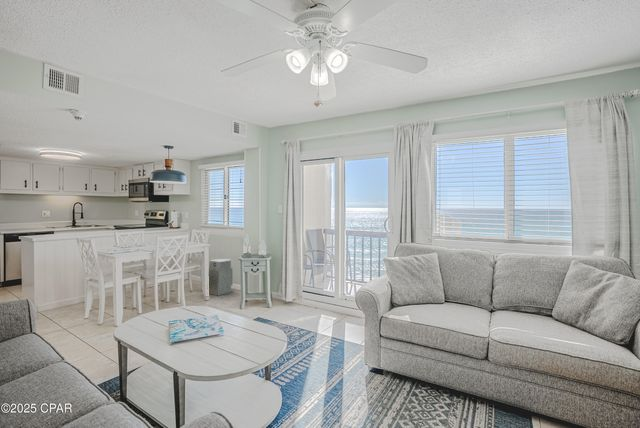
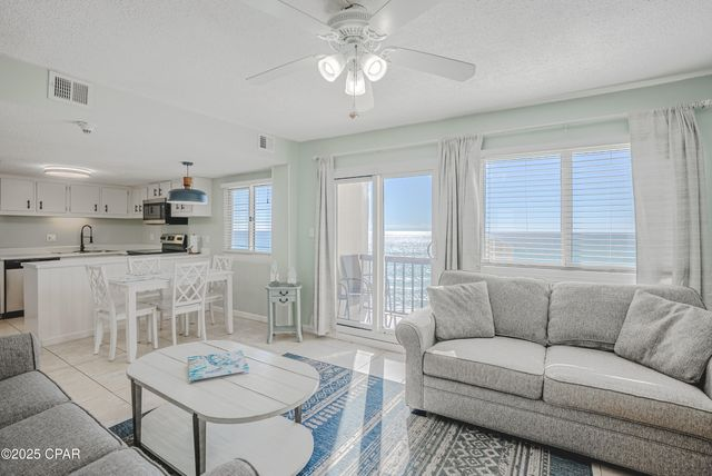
- fan [208,258,234,296]
